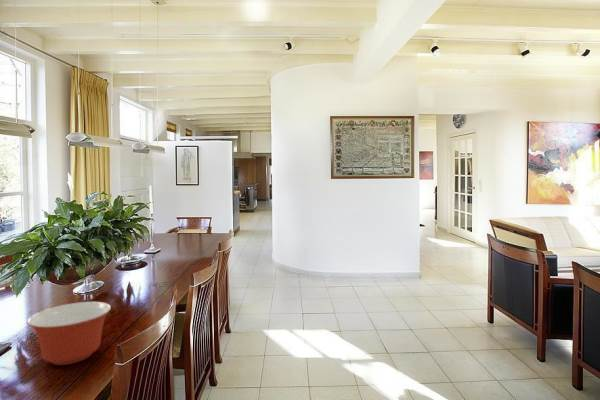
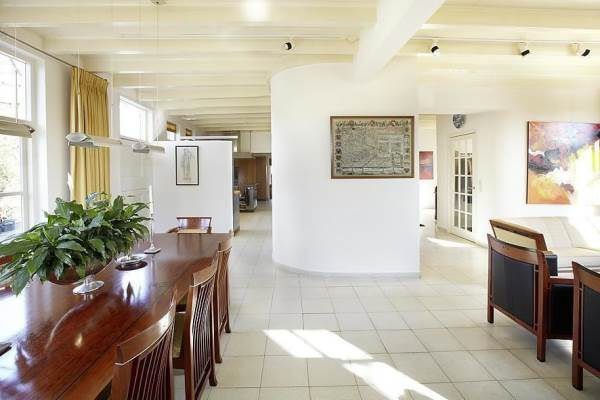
- mixing bowl [26,301,112,366]
